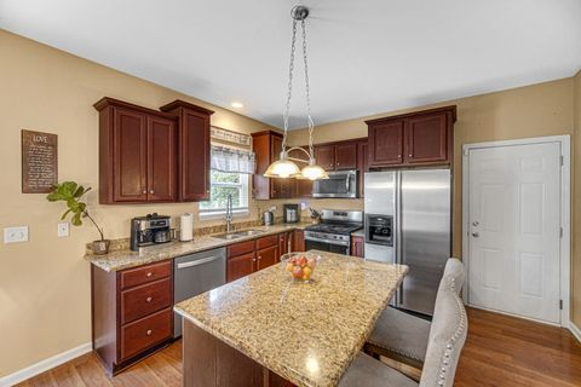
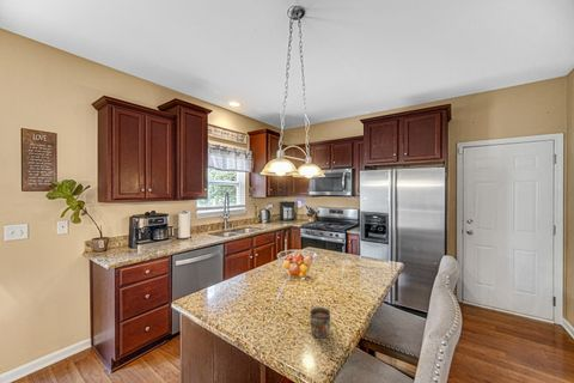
+ mug [309,306,331,339]
